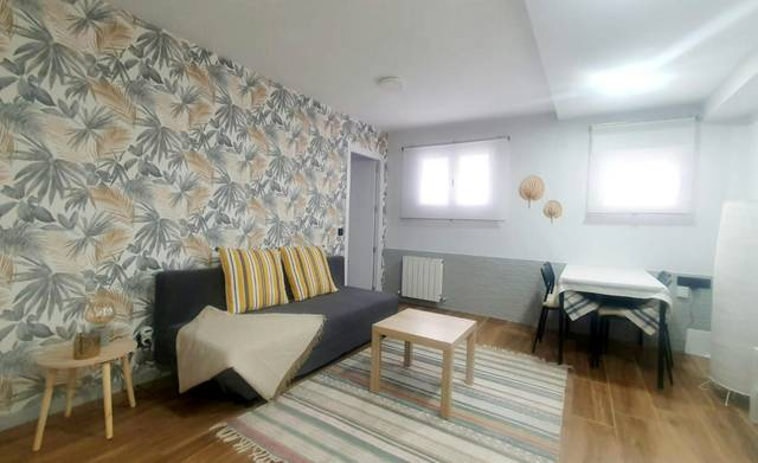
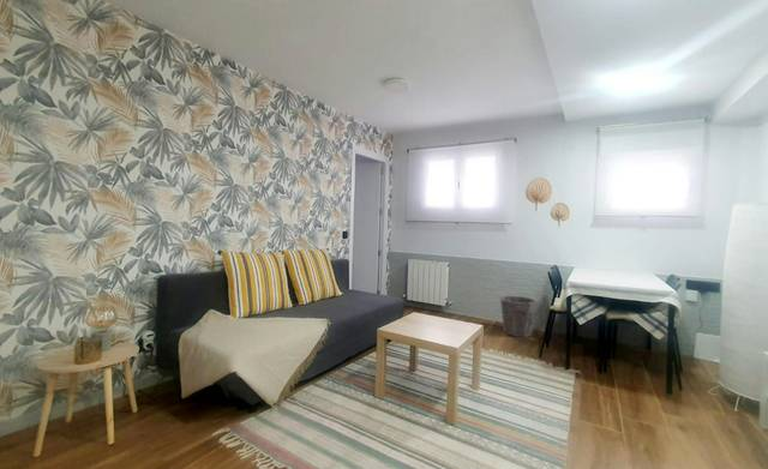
+ waste bin [499,295,539,338]
